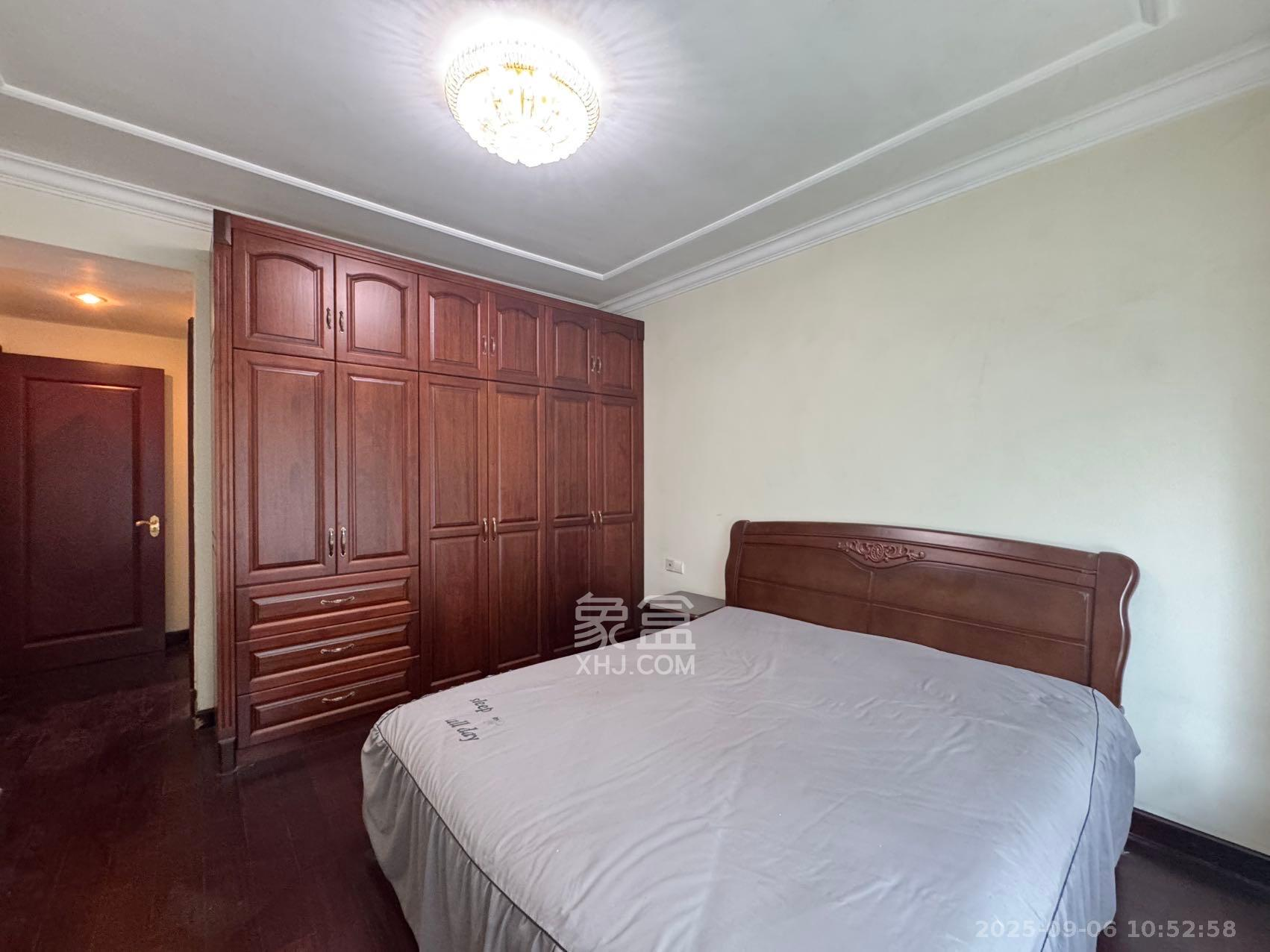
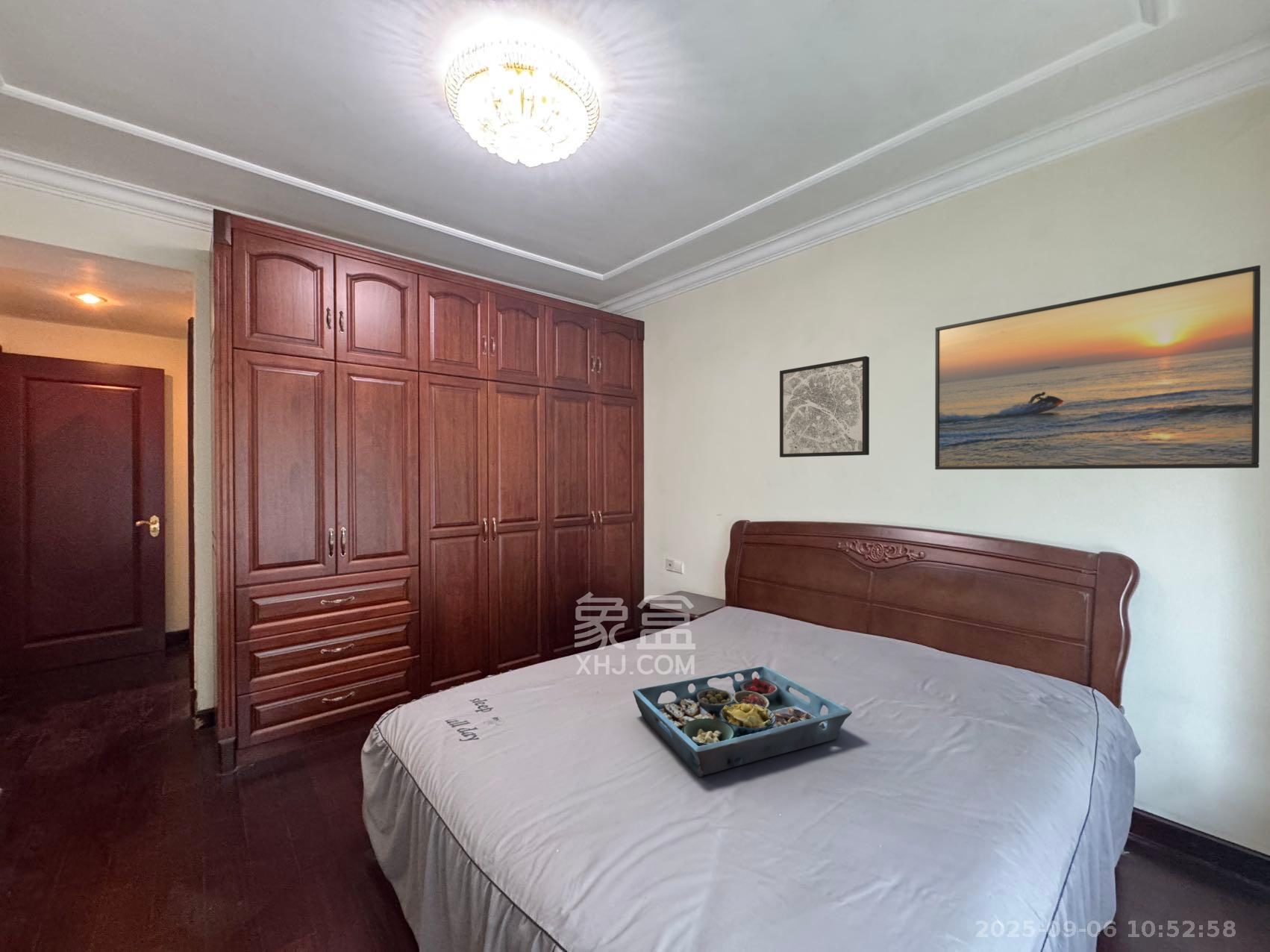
+ serving tray [632,666,852,777]
+ wall art [779,355,870,458]
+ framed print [934,264,1261,470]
